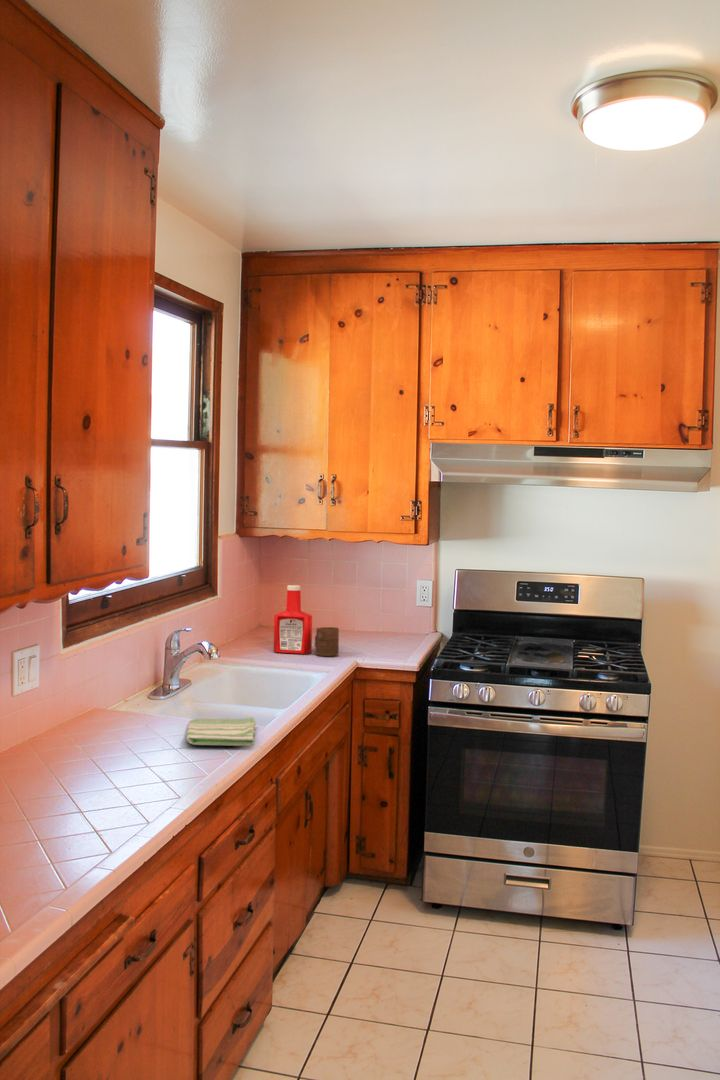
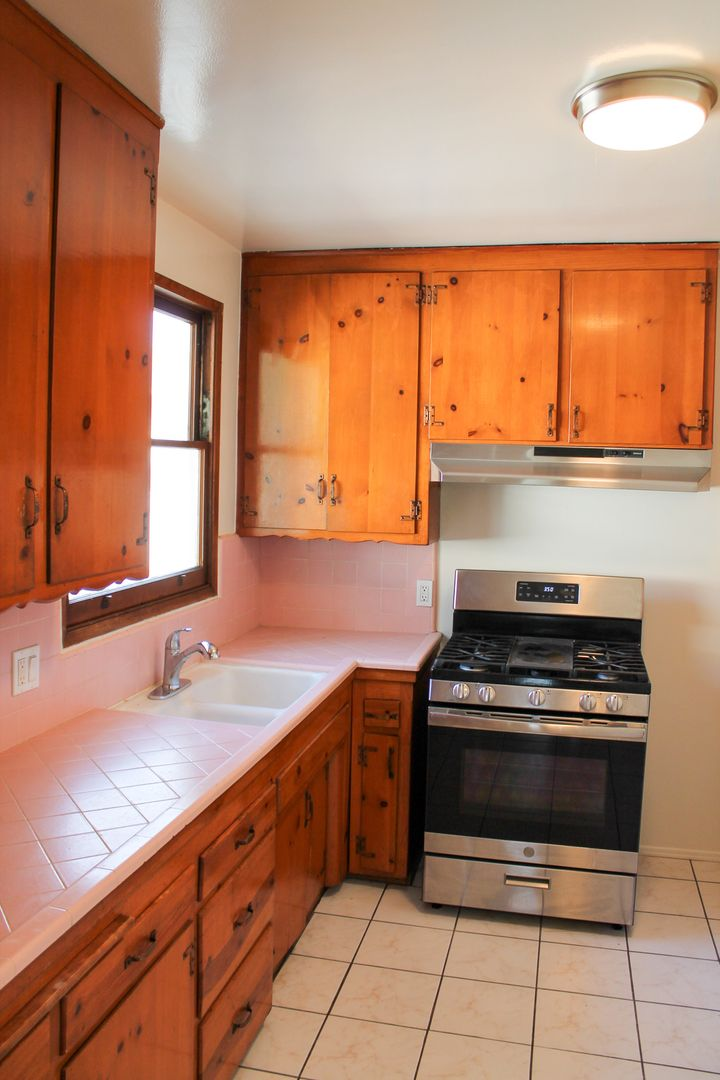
- dish towel [185,717,257,747]
- cup [314,626,340,657]
- soap bottle [273,584,313,655]
